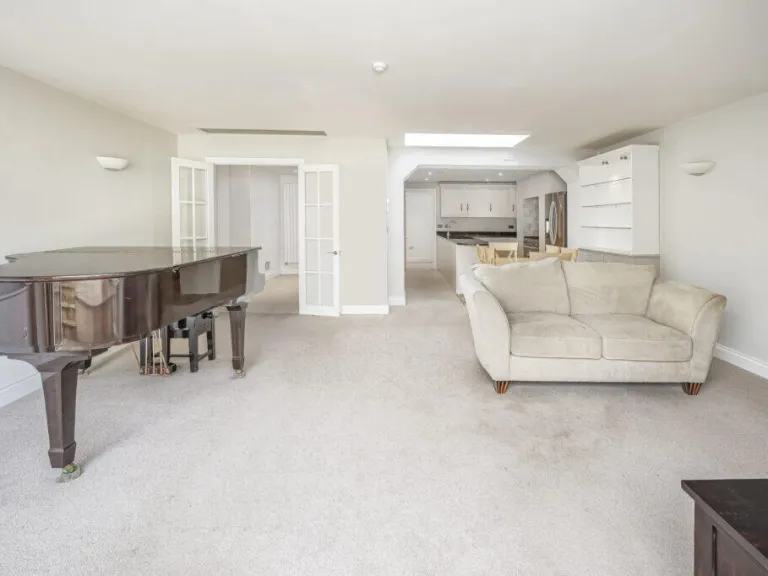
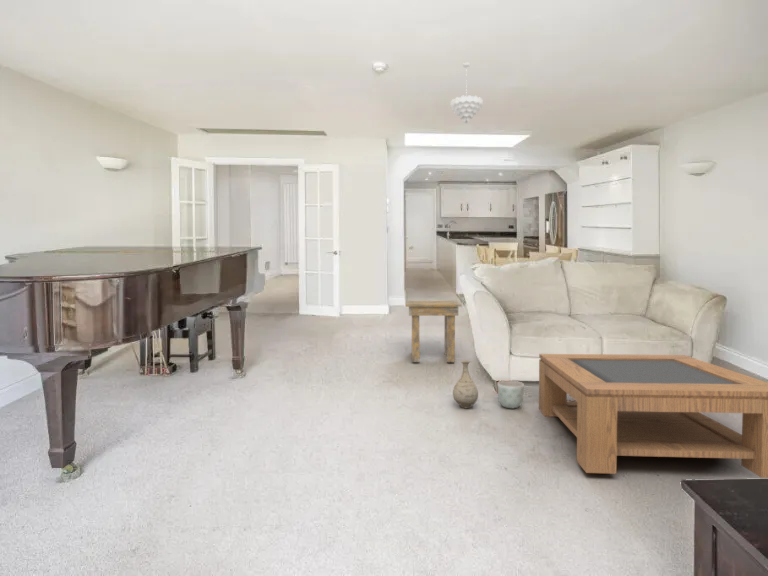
+ pendant light [449,62,484,124]
+ side table [405,300,463,363]
+ vase [452,360,479,409]
+ coffee table [538,353,768,479]
+ planter [496,380,525,409]
